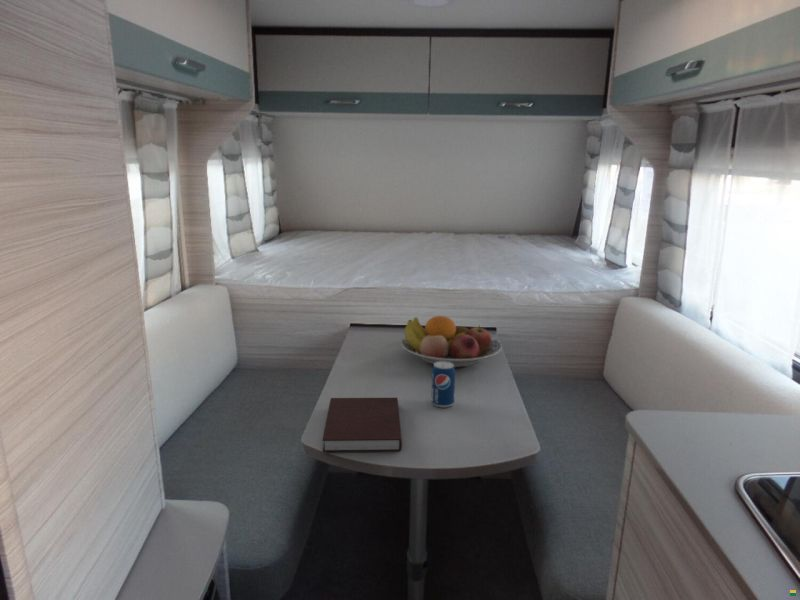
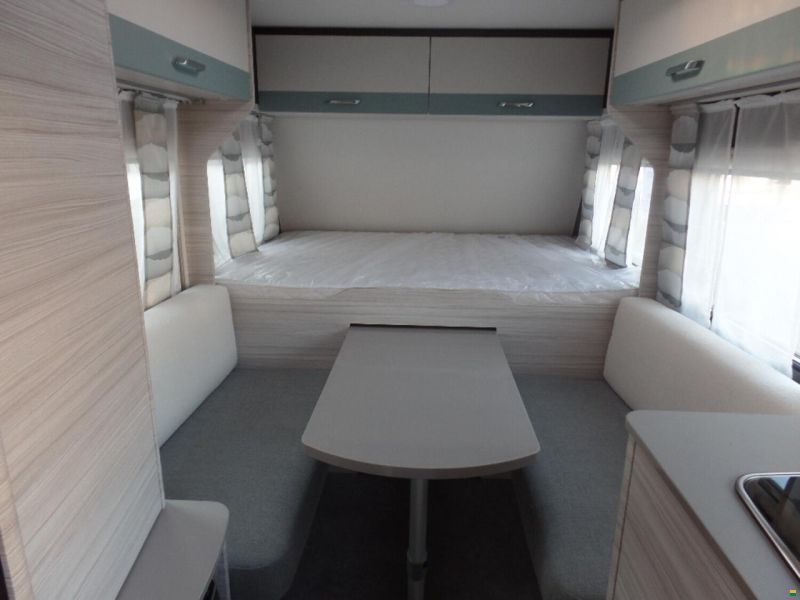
- beverage can [430,361,456,409]
- fruit bowl [400,315,503,369]
- notebook [321,397,403,453]
